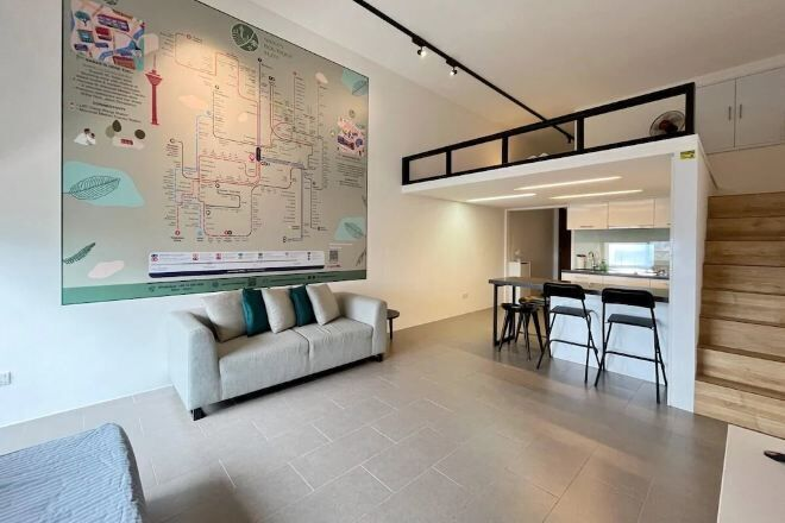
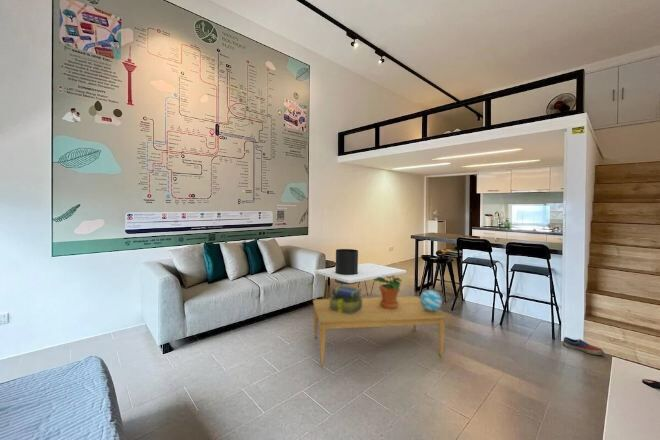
+ stack of books [328,284,363,314]
+ potted plant [372,275,403,310]
+ coffee table [312,295,447,366]
+ decorative ball [419,289,443,311]
+ side table [314,248,407,299]
+ shoe [561,336,605,356]
